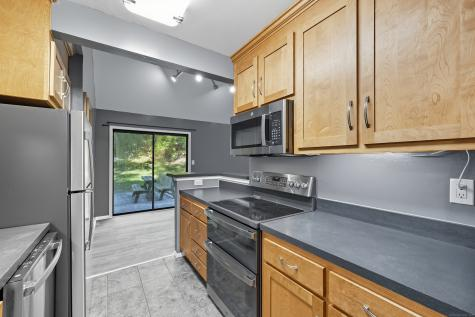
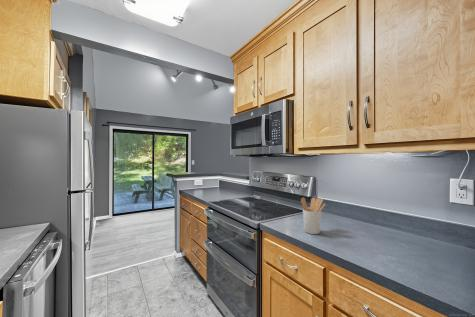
+ utensil holder [300,197,326,235]
